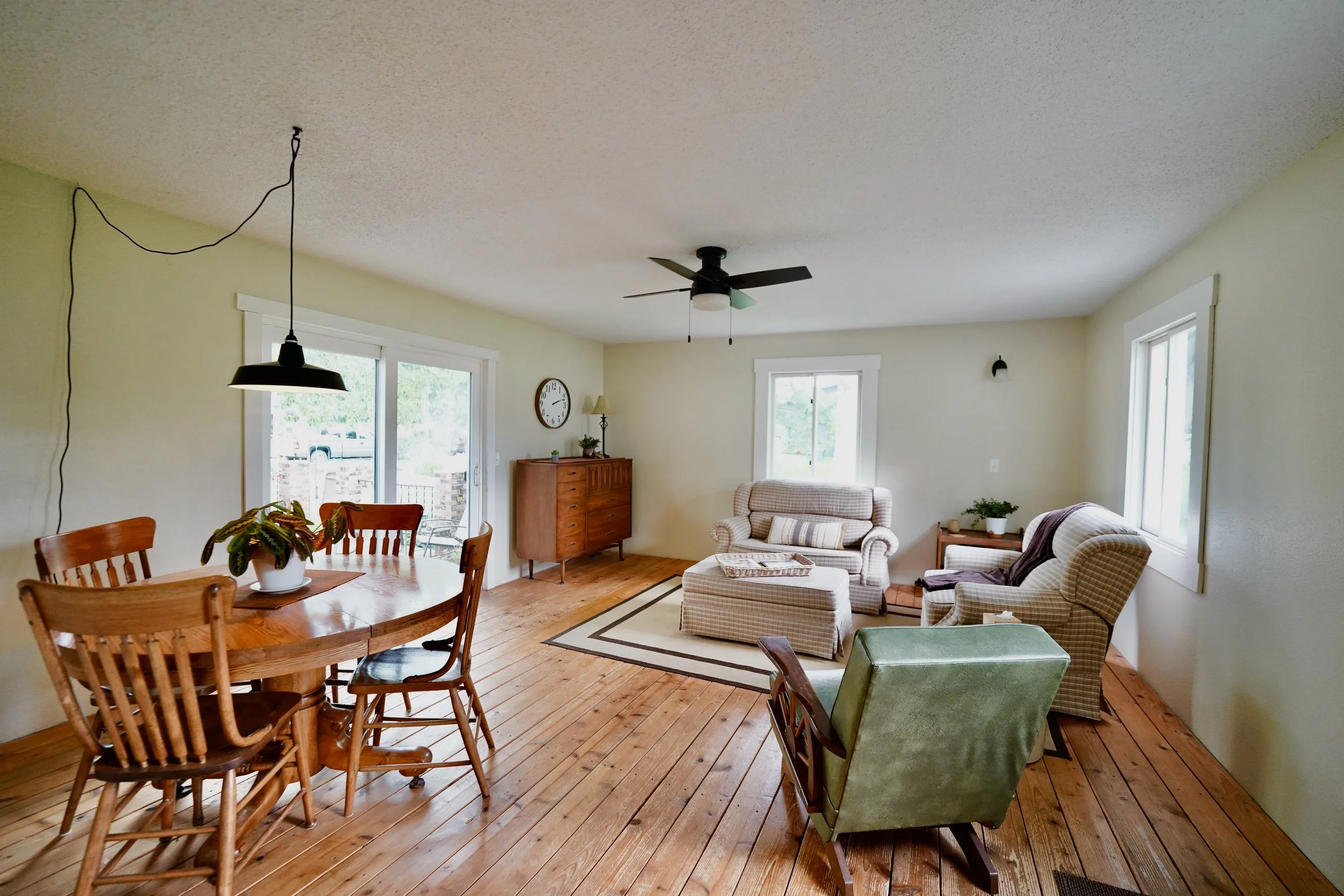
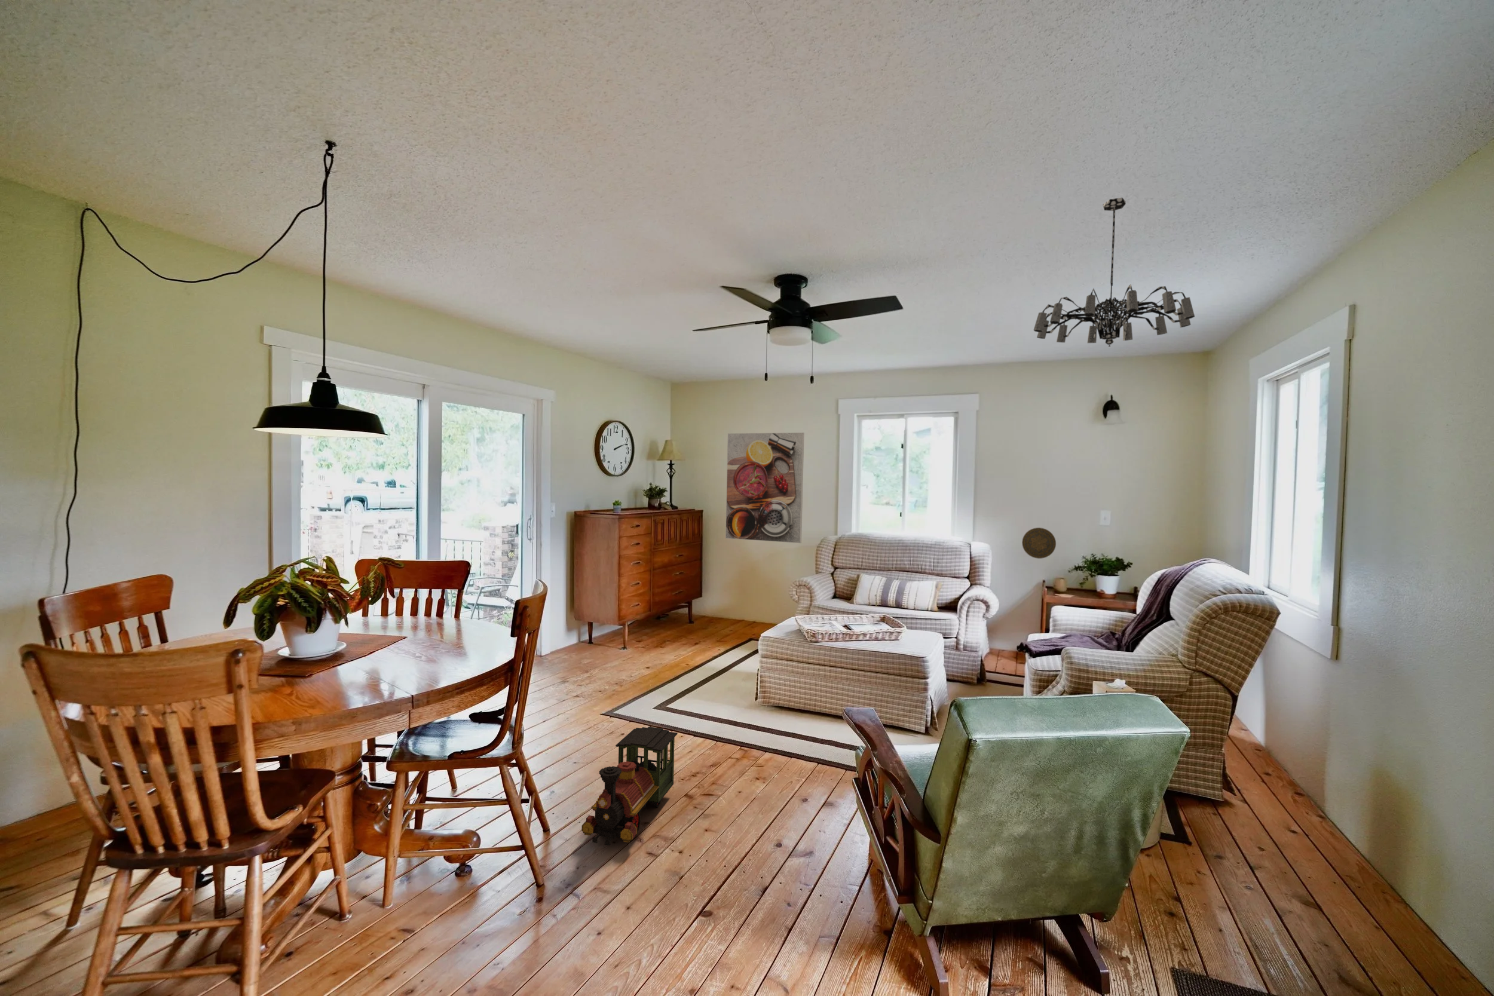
+ decorative plate [1022,527,1056,559]
+ chandelier [1033,197,1195,348]
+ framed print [725,432,805,544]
+ toy train [581,726,678,846]
